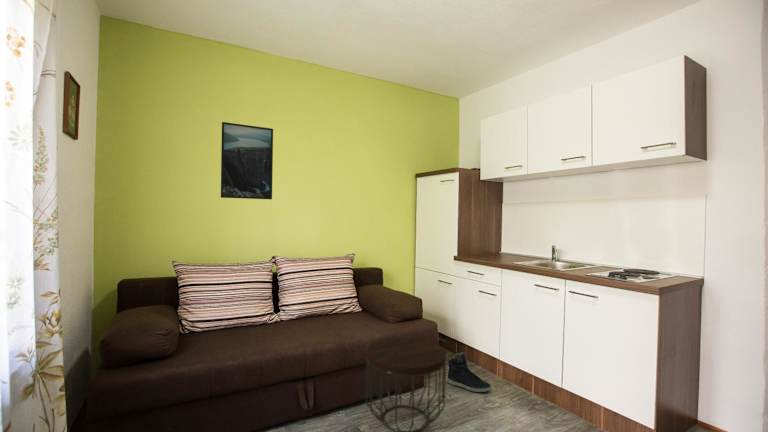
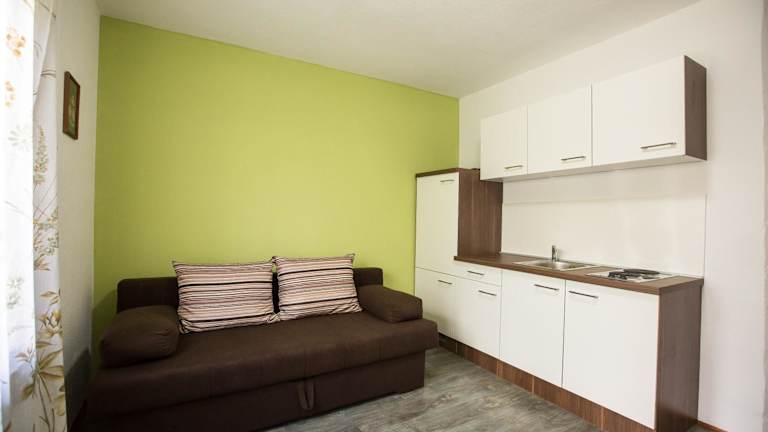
- sneaker [446,351,492,393]
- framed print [220,121,274,200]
- side table [365,336,447,432]
